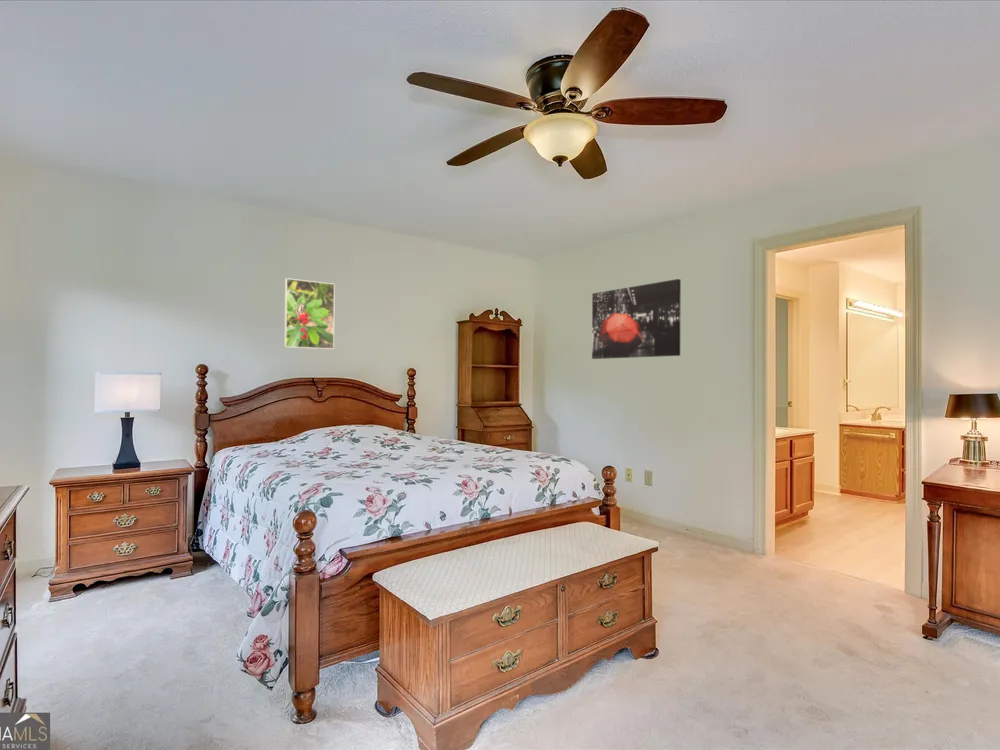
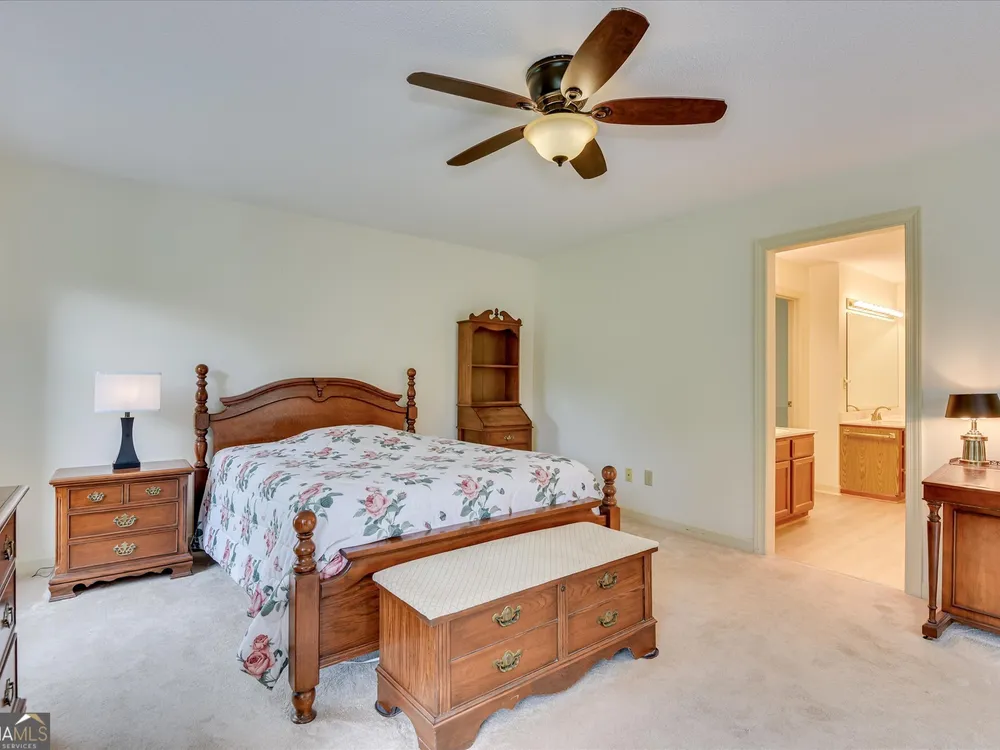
- wall art [591,278,682,360]
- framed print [283,277,336,350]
